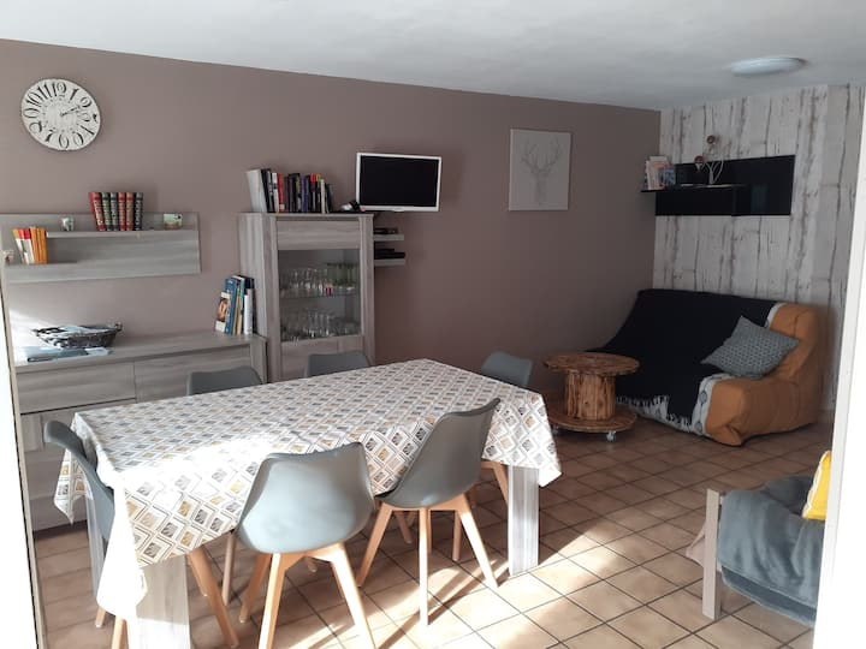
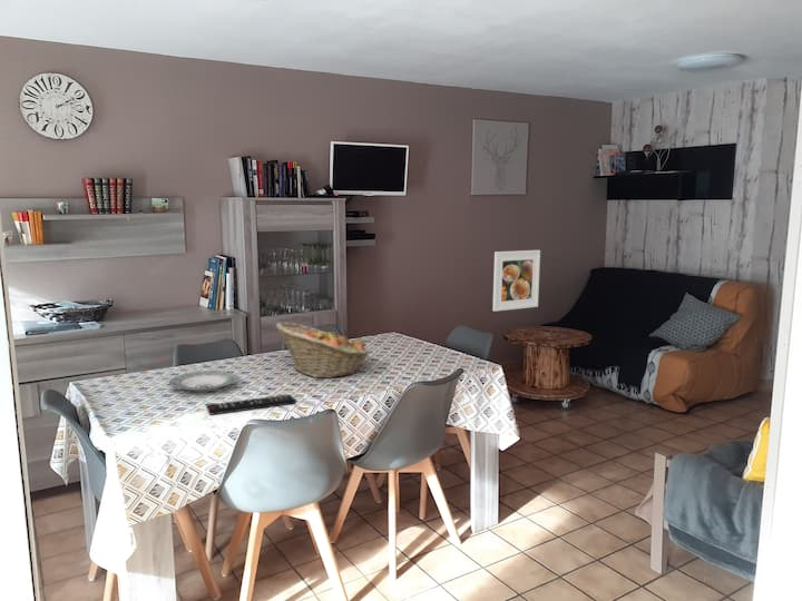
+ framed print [491,249,541,313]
+ plate [168,370,239,393]
+ remote control [205,393,296,416]
+ fruit basket [275,321,371,380]
